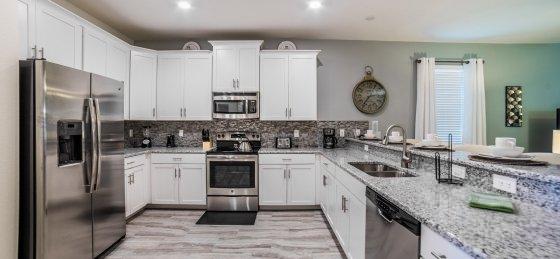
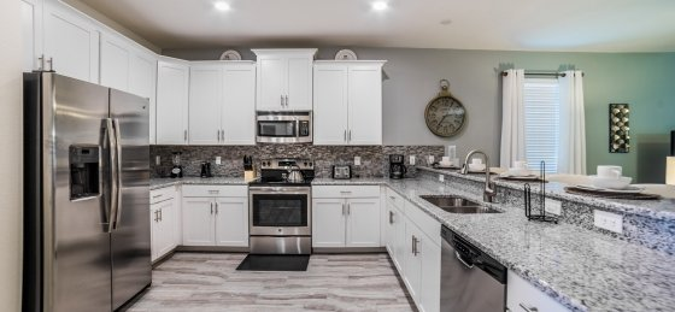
- dish towel [467,189,516,213]
